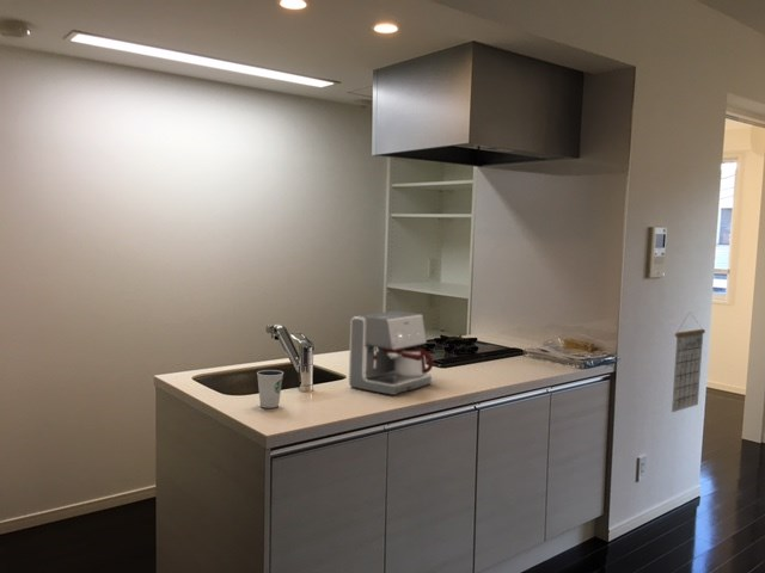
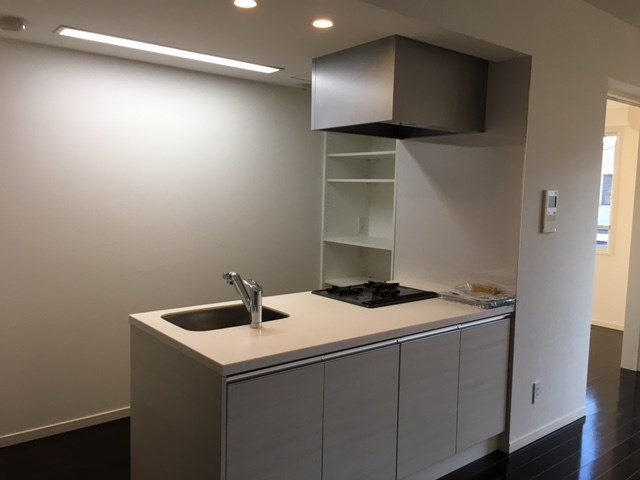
- calendar [671,312,706,413]
- dixie cup [256,369,284,409]
- coffee maker [348,309,434,396]
